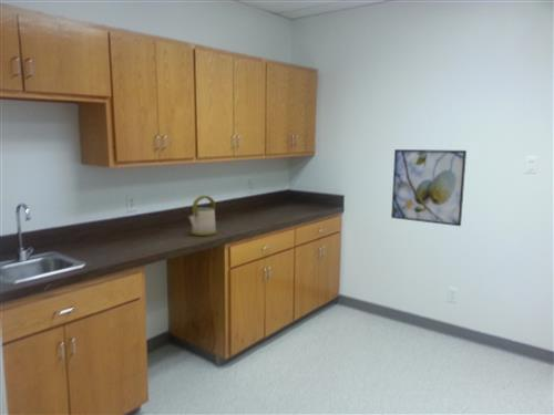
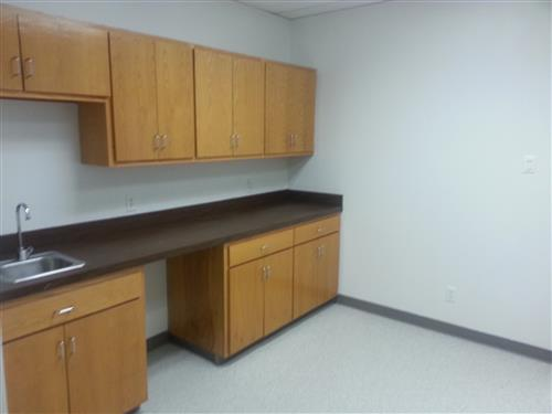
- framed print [390,148,468,227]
- kettle [187,195,218,237]
